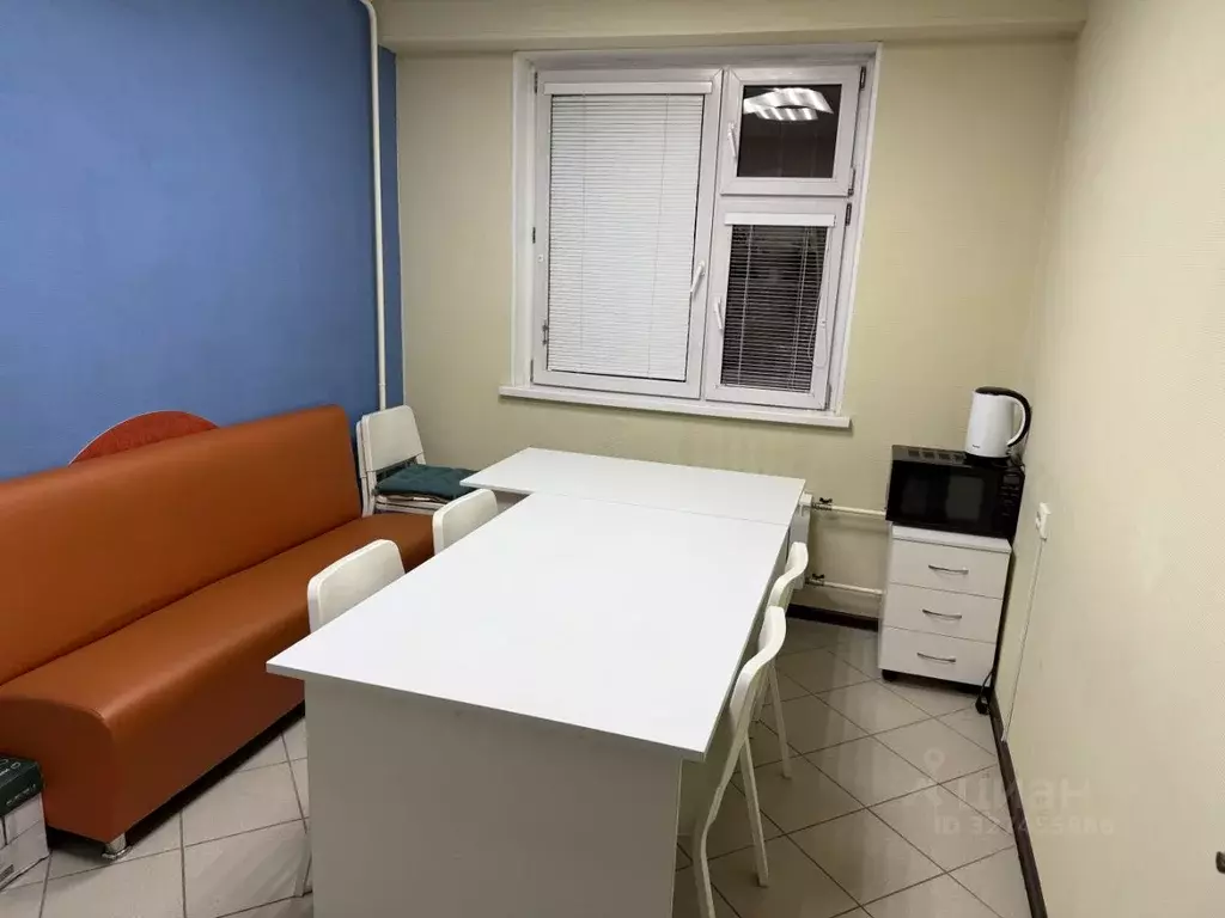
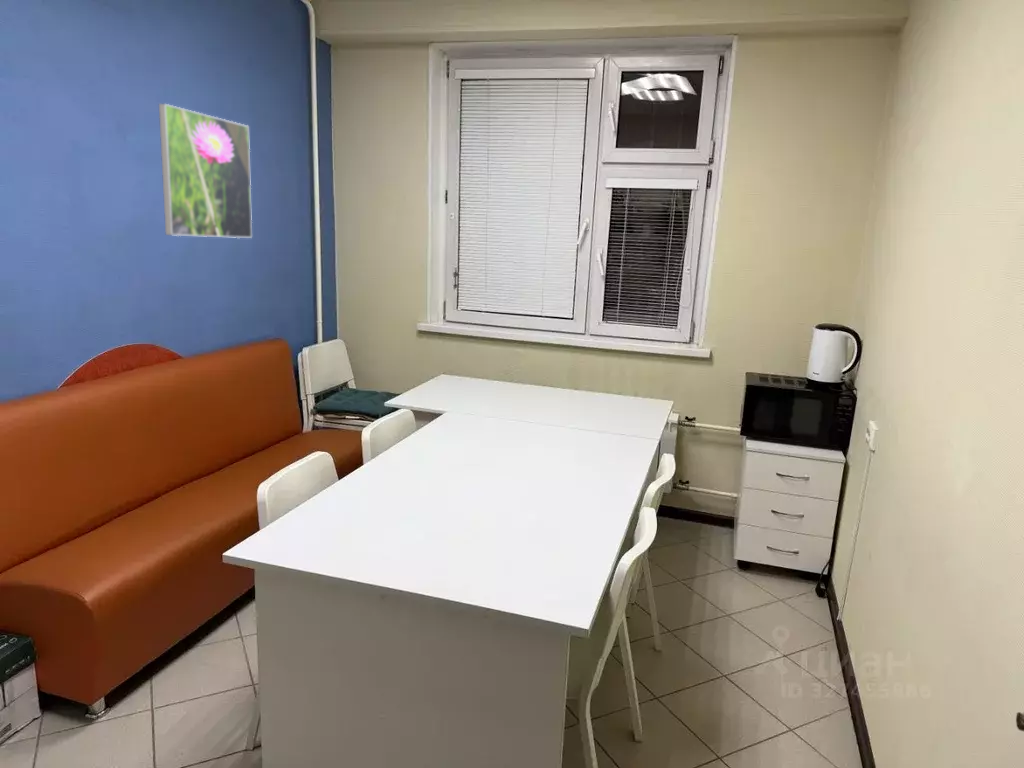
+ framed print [158,103,253,239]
